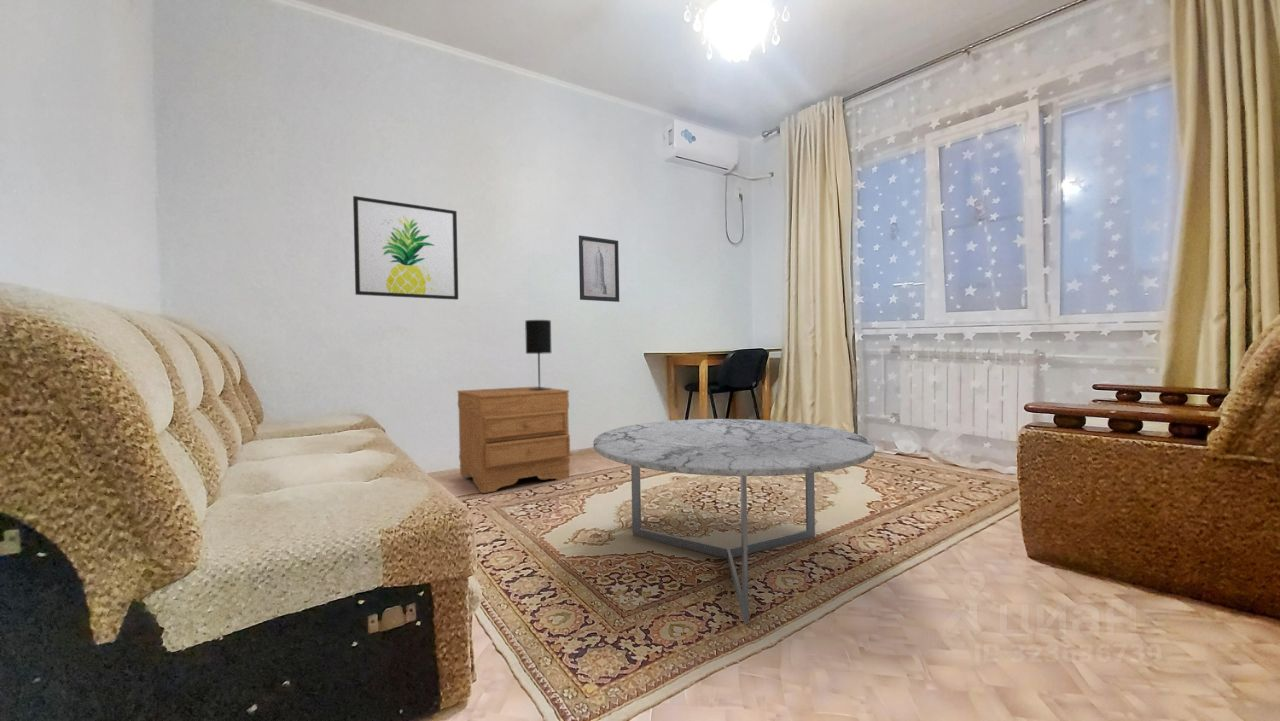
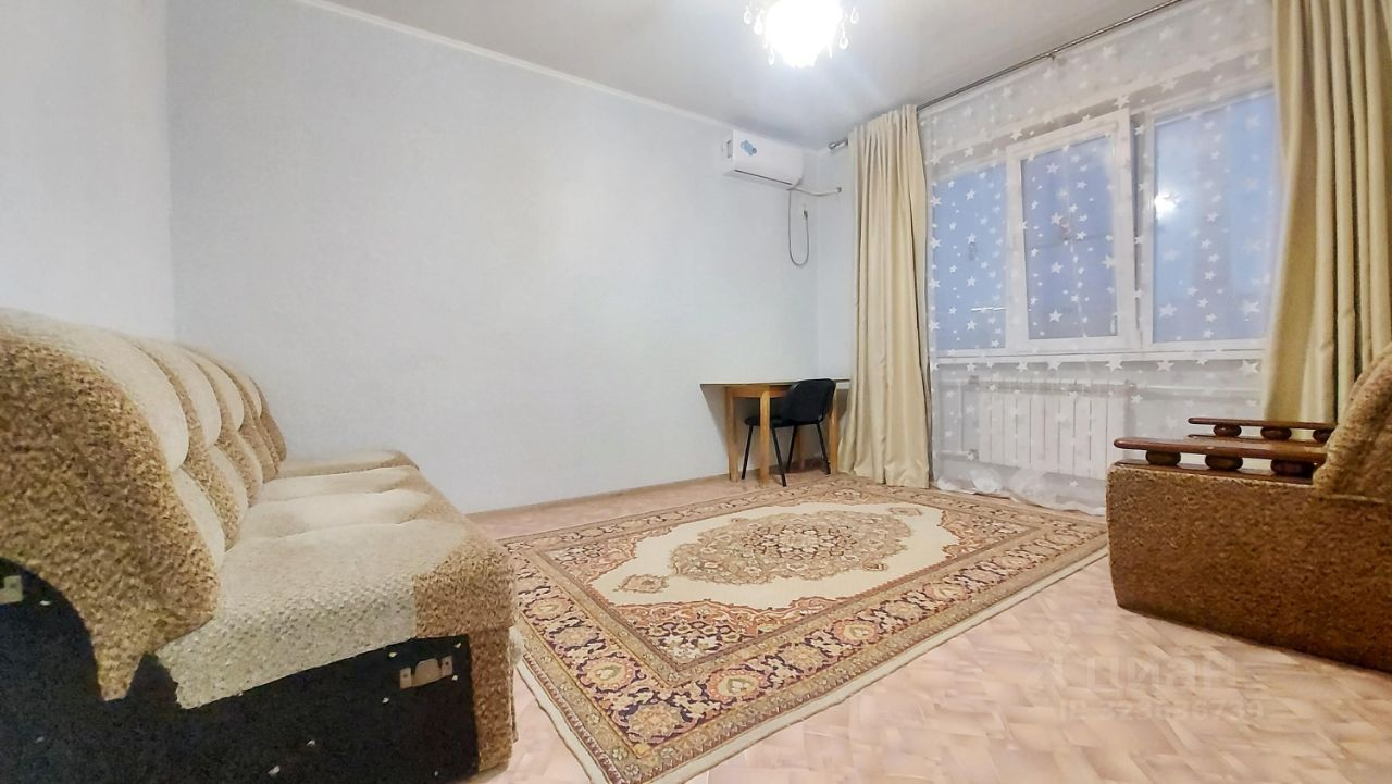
- coffee table [592,418,876,625]
- table lamp [524,319,552,391]
- wall art [578,234,620,303]
- nightstand [456,386,571,494]
- wall art [352,195,459,301]
